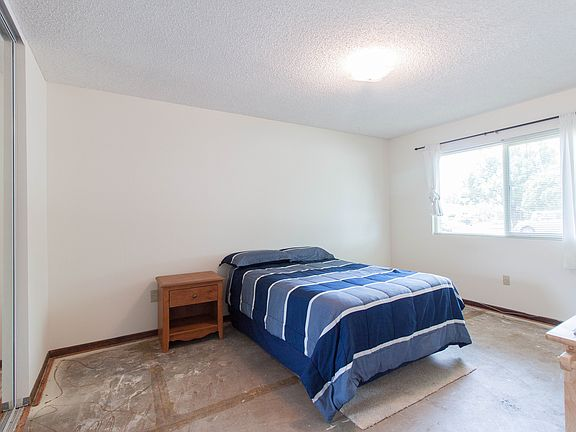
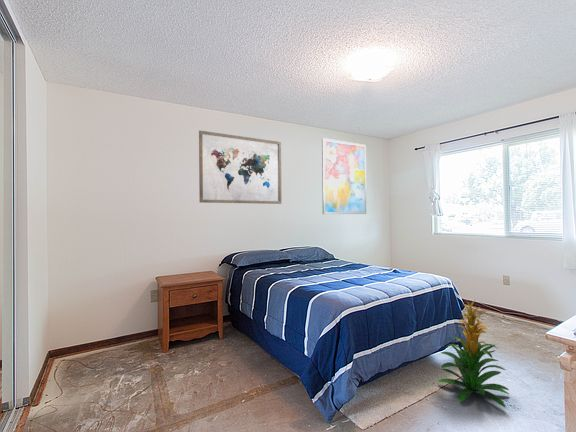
+ wall art [198,129,283,205]
+ wall art [321,137,367,215]
+ indoor plant [437,299,510,408]
